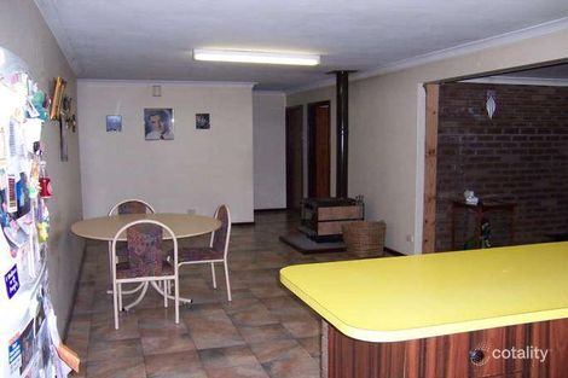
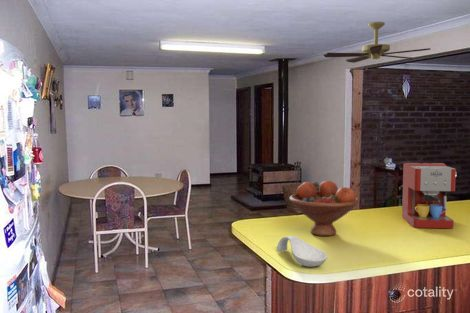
+ fruit bowl [288,180,360,237]
+ spoon rest [276,235,328,268]
+ coffee maker [401,162,458,229]
+ ceiling fan [323,21,432,64]
